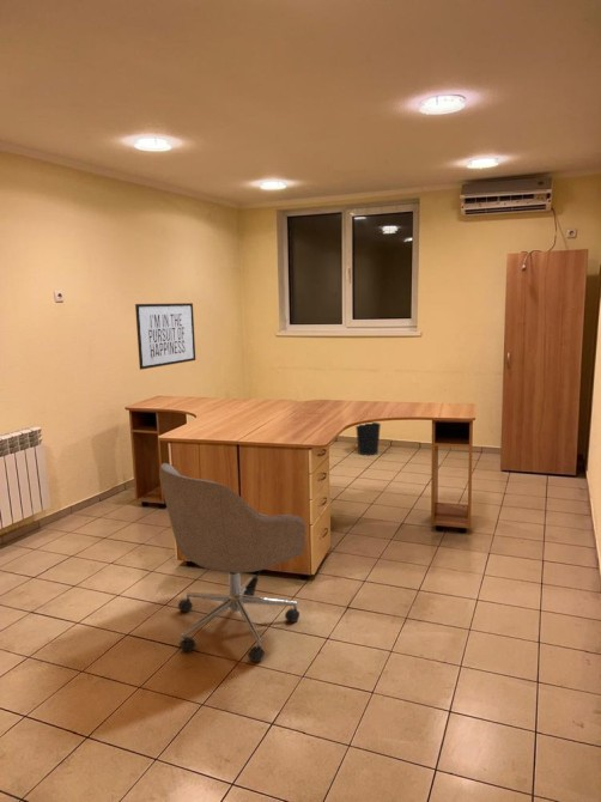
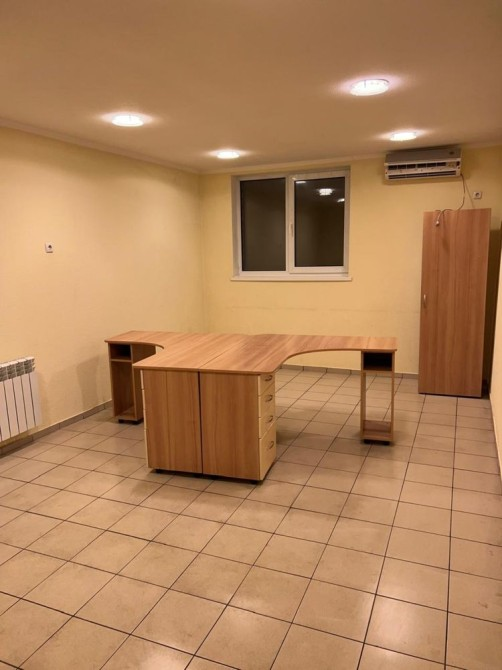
- wastebasket [354,421,382,456]
- chair [158,462,306,663]
- mirror [134,302,196,371]
